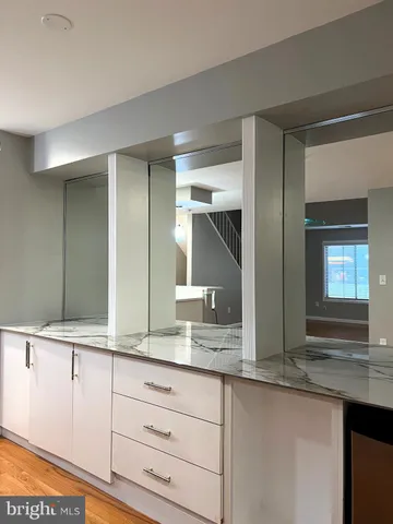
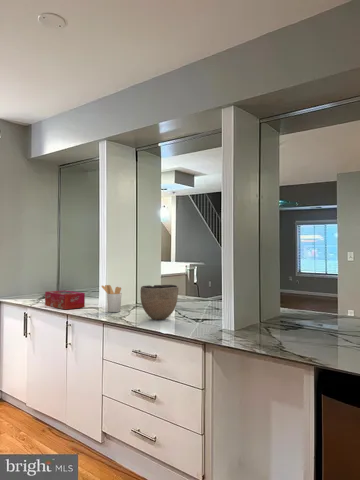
+ tissue box [44,289,86,310]
+ bowl [140,284,180,321]
+ utensil holder [101,284,123,313]
